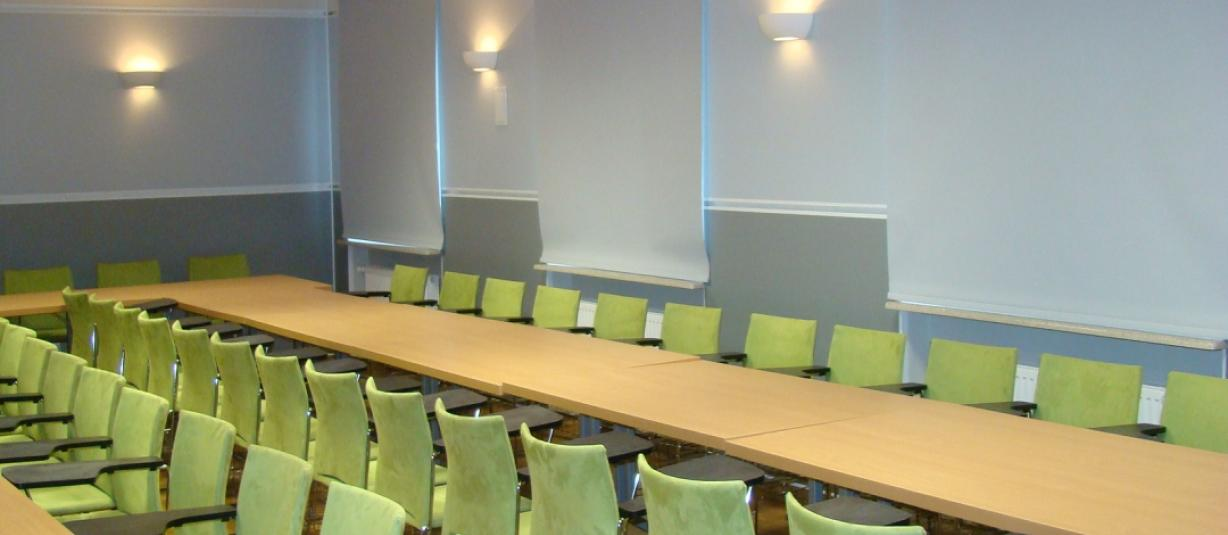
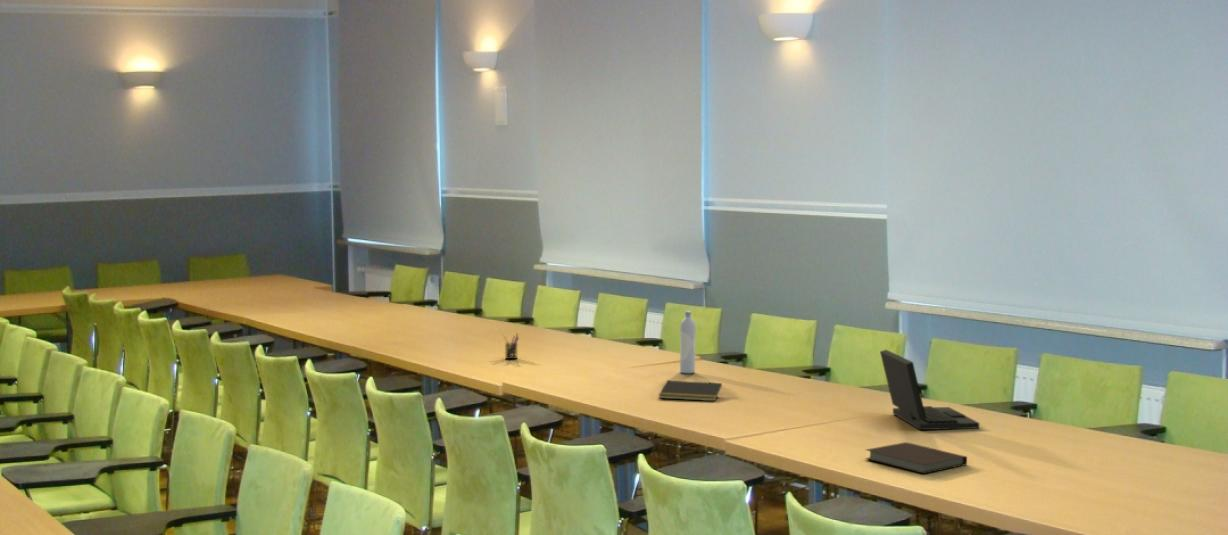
+ pen holder [502,332,520,360]
+ notebook [864,441,968,475]
+ bottle [679,310,697,374]
+ notepad [658,380,723,402]
+ laptop [879,349,980,431]
